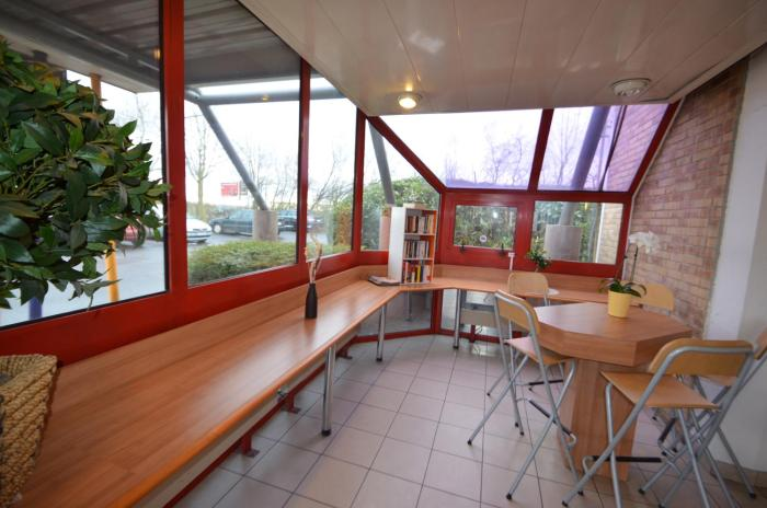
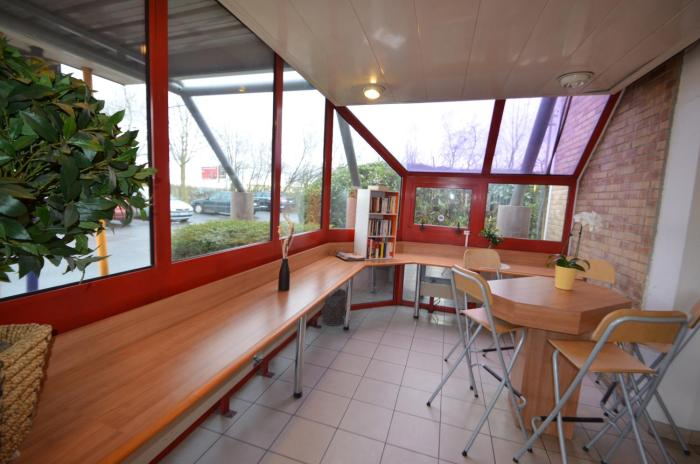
+ waste bin [320,287,347,327]
